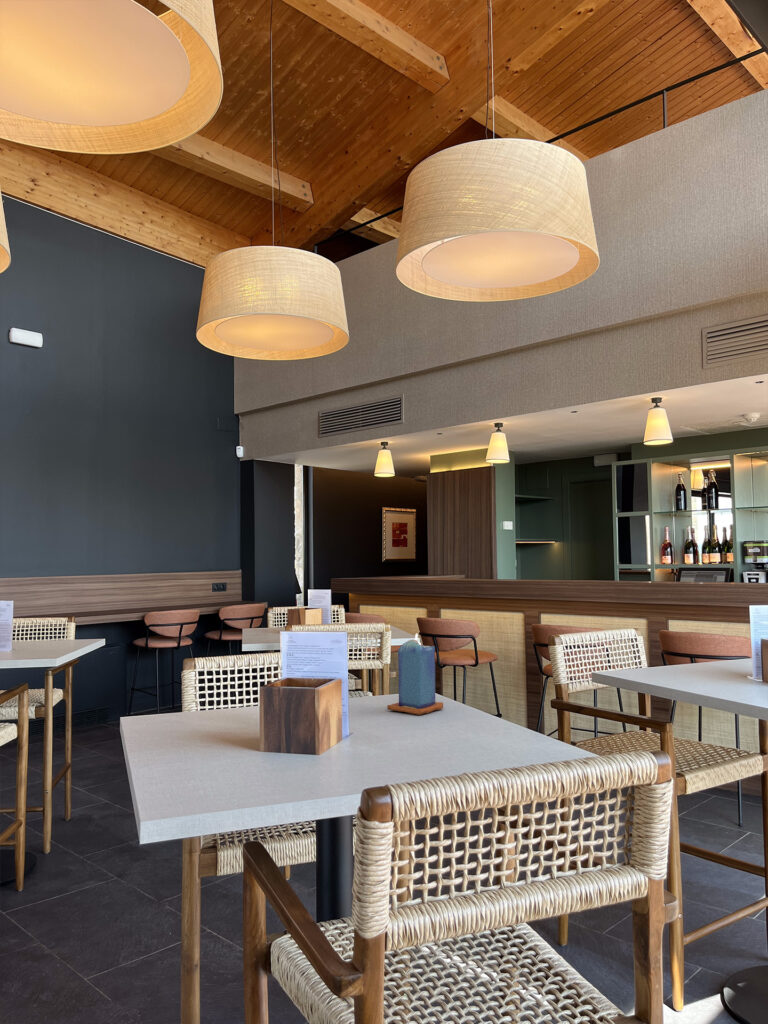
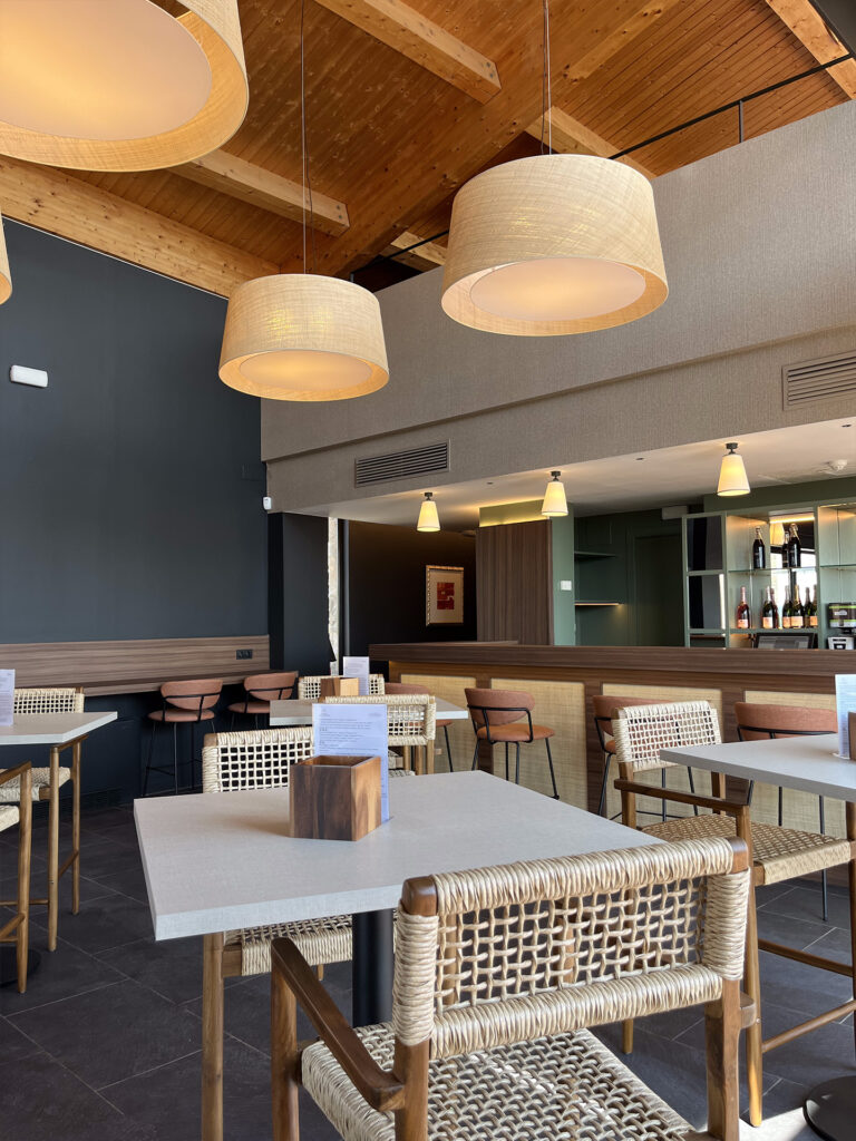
- candle [386,632,444,716]
